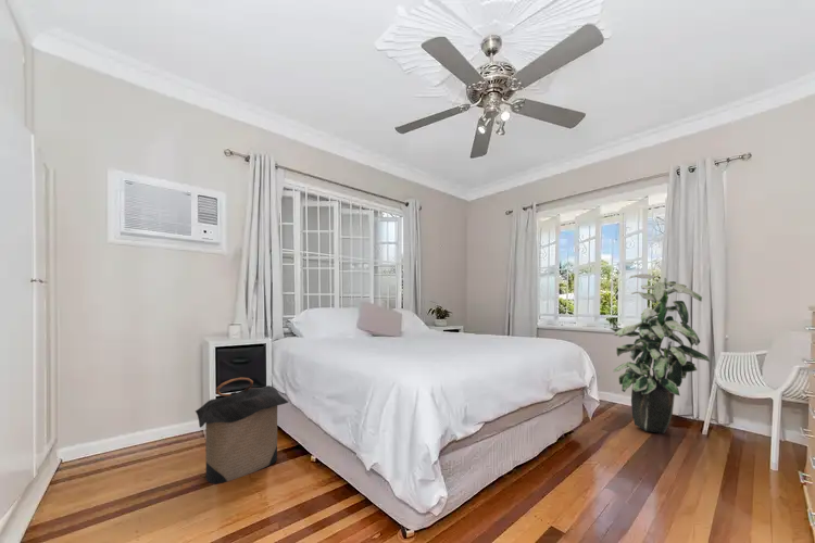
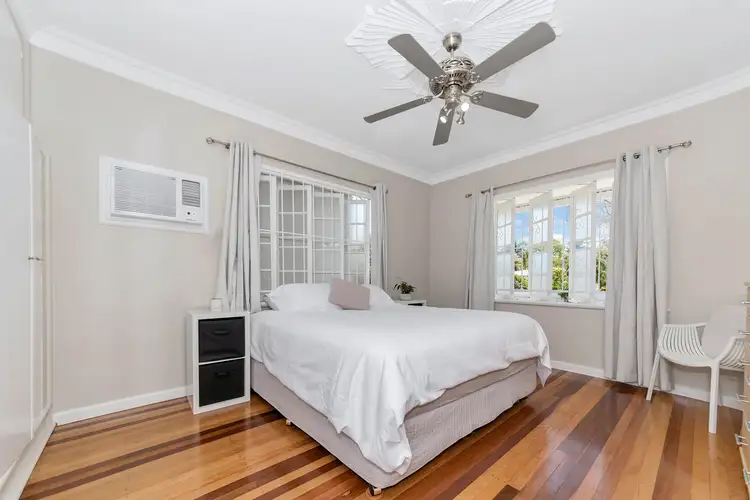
- indoor plant [609,273,711,434]
- laundry hamper [195,377,289,485]
